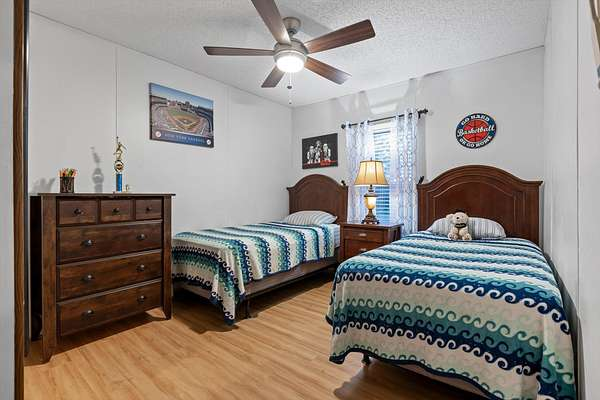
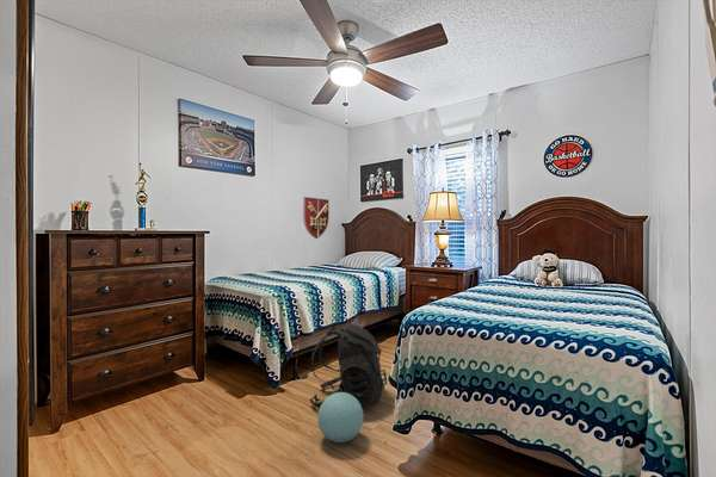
+ decorative shield [302,196,331,240]
+ ball [317,392,364,444]
+ backpack [308,323,388,409]
